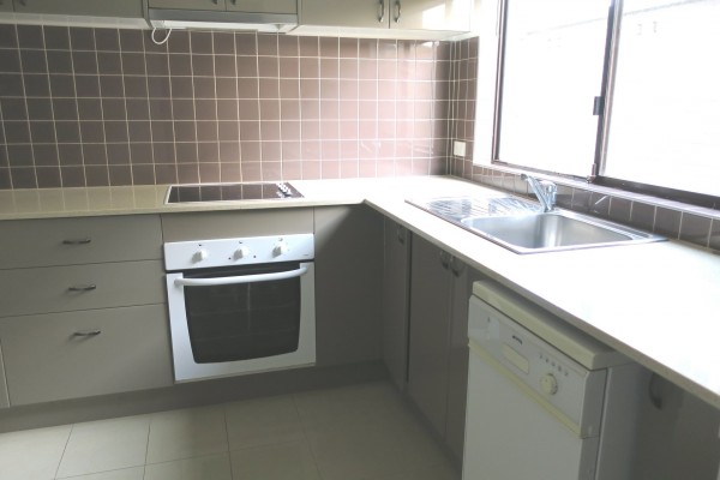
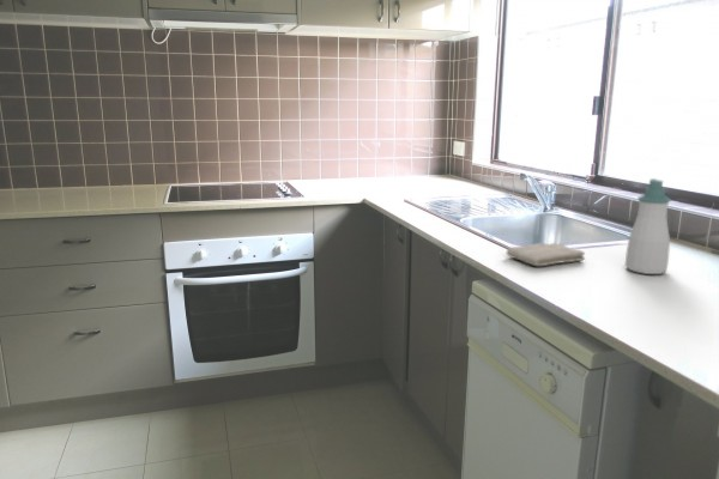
+ washcloth [506,242,586,267]
+ soap bottle [624,177,672,275]
